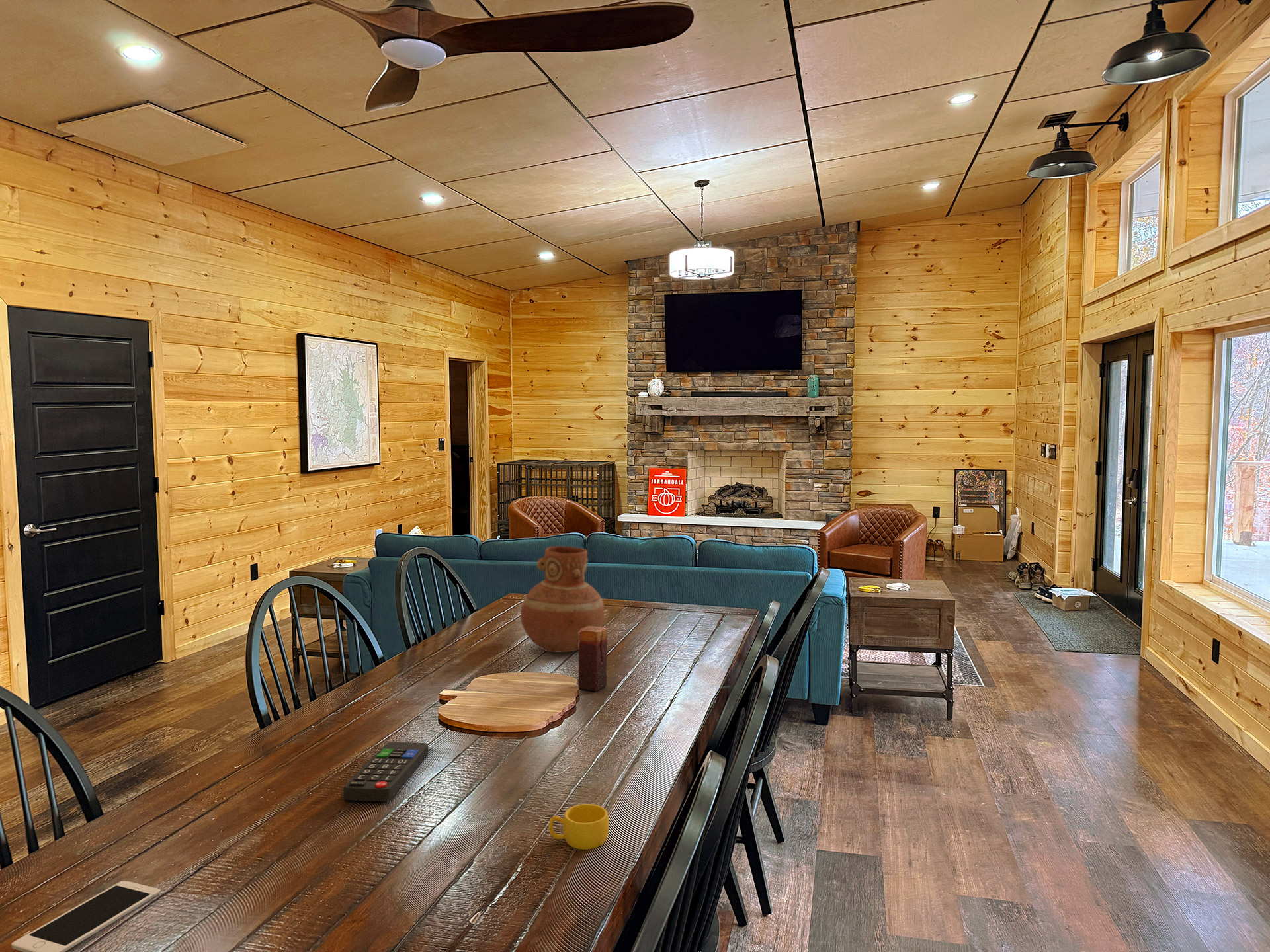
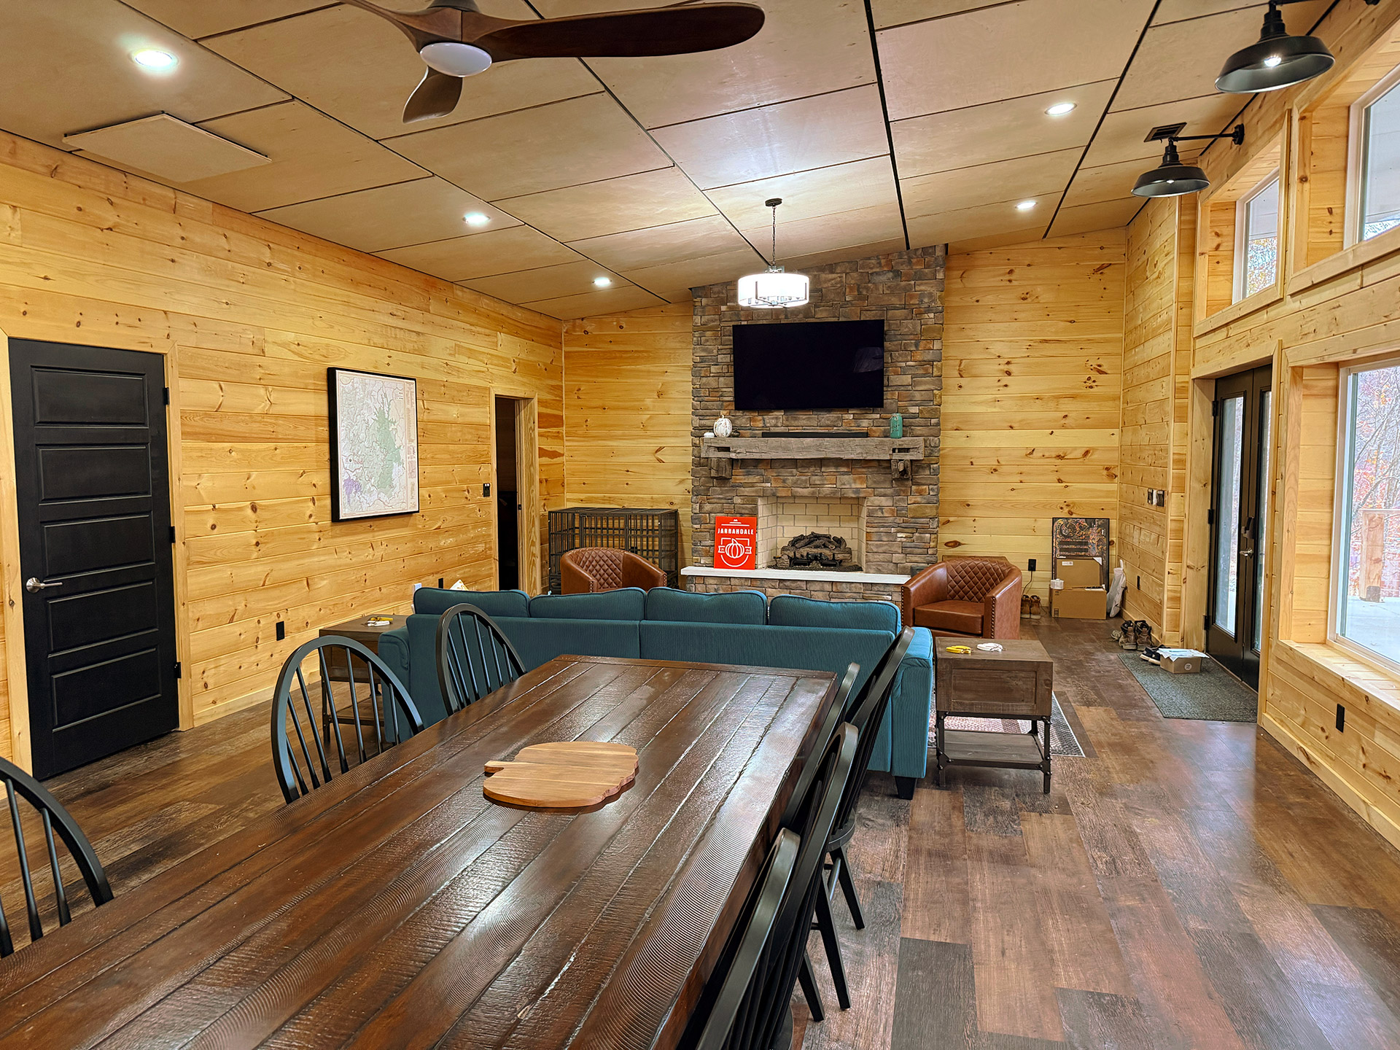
- cup [548,803,610,850]
- cell phone [11,880,161,952]
- vase [520,545,605,653]
- candle [577,627,608,692]
- remote control [343,742,429,802]
